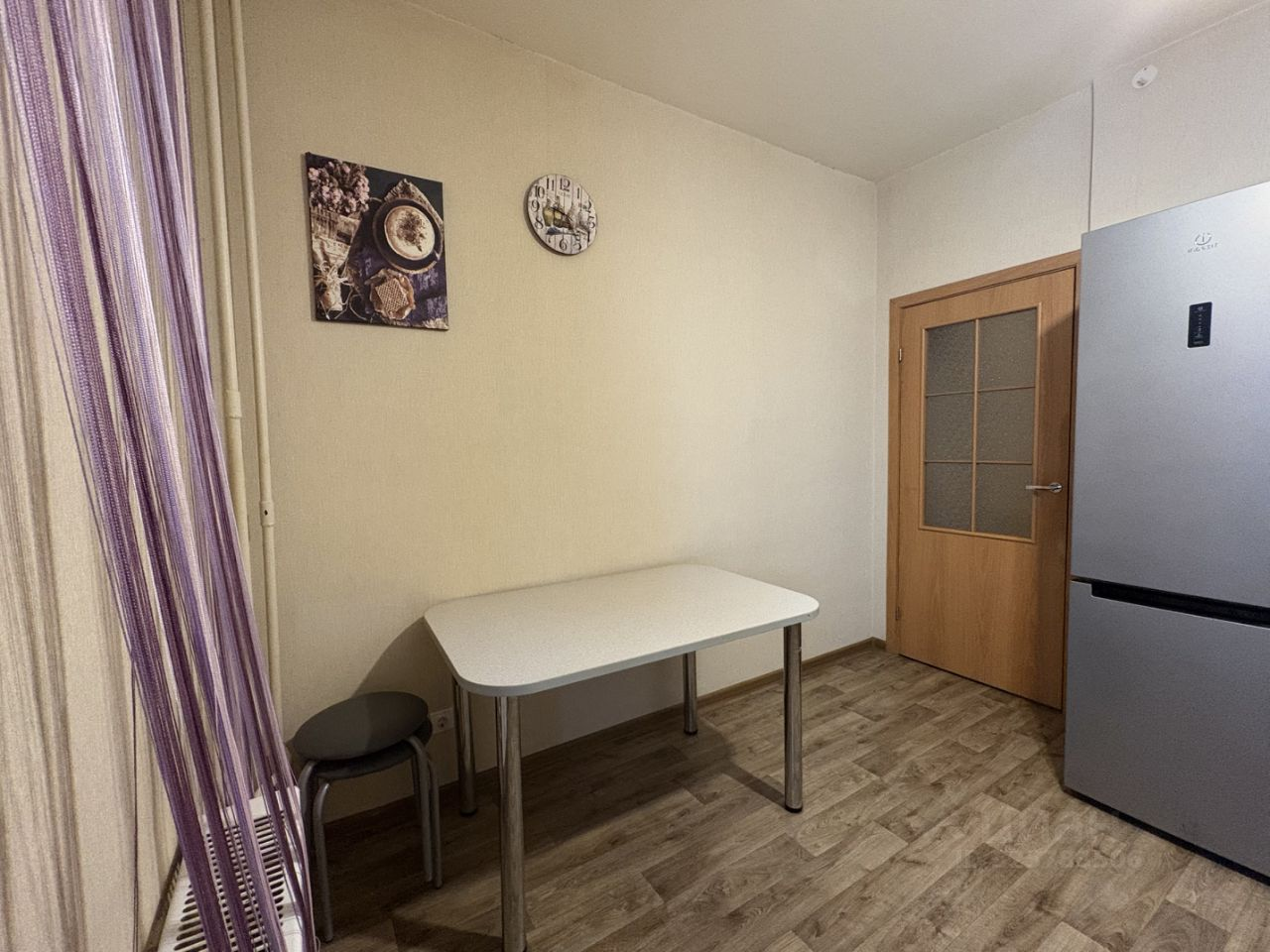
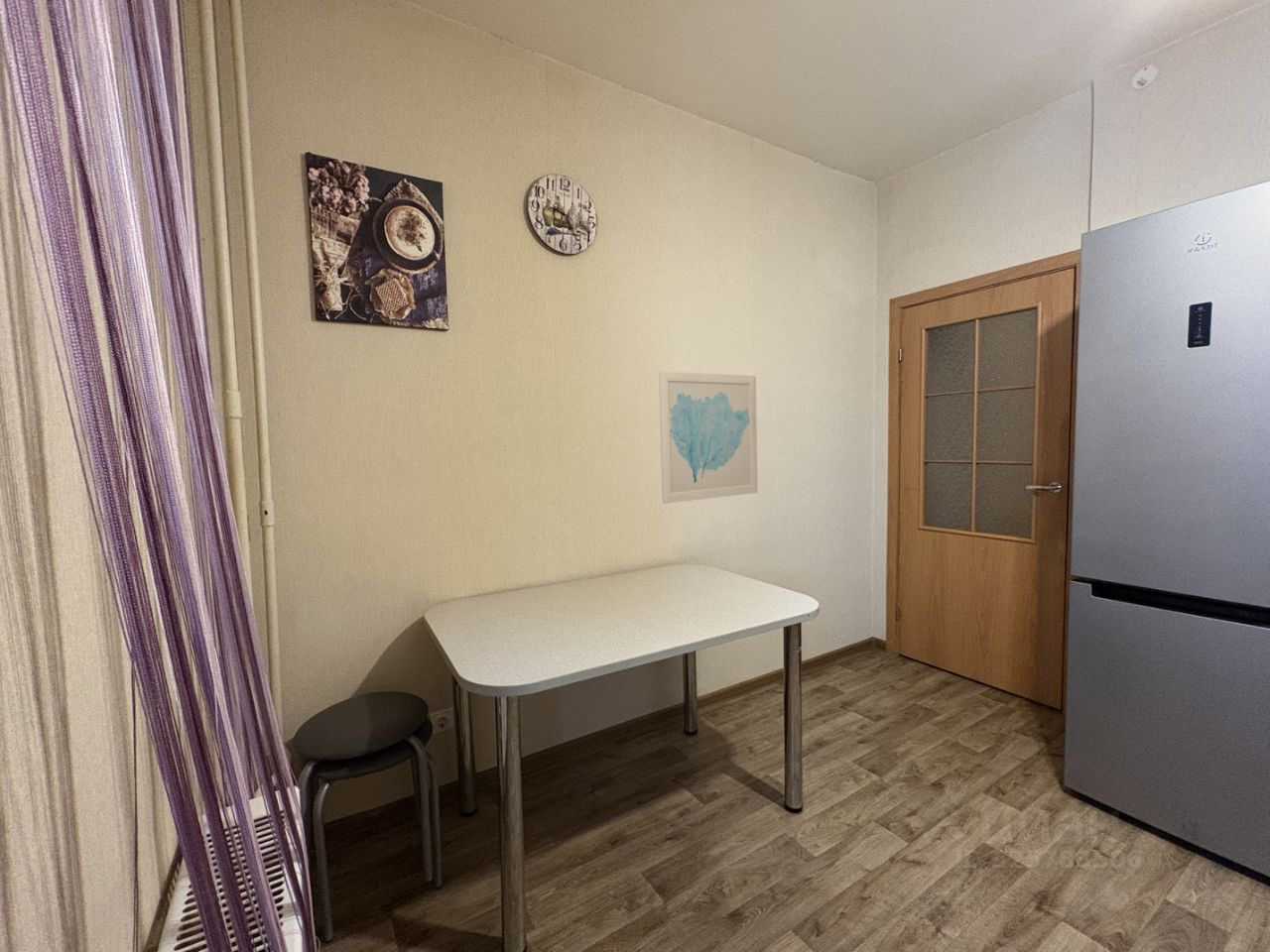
+ wall art [658,370,758,505]
